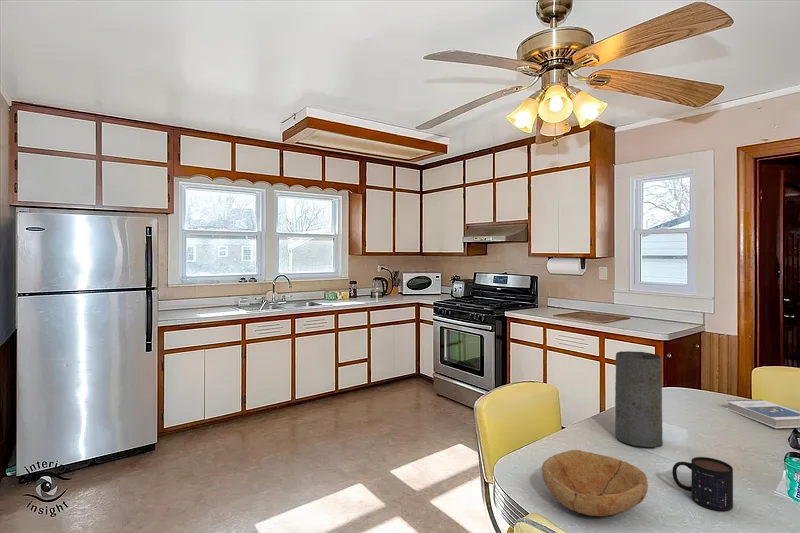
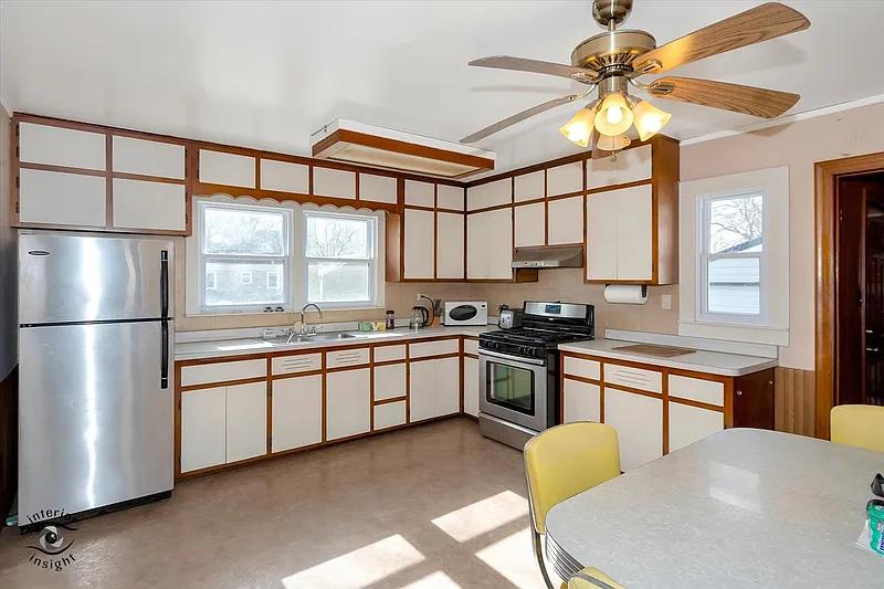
- vase [614,350,664,449]
- hardback book [724,399,800,429]
- mug [671,456,734,512]
- bowl [541,449,649,517]
